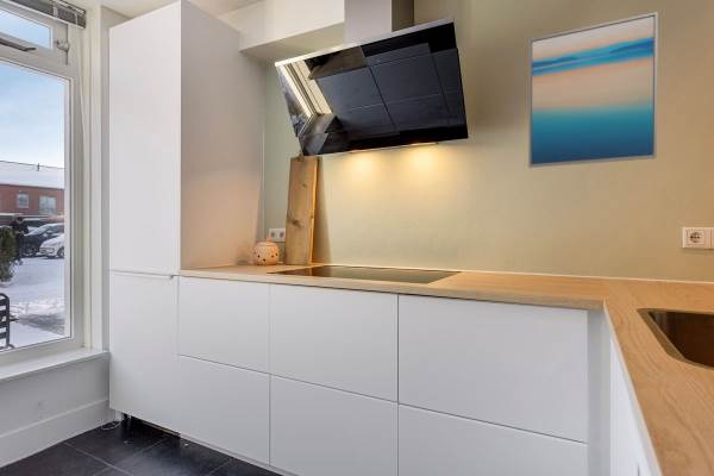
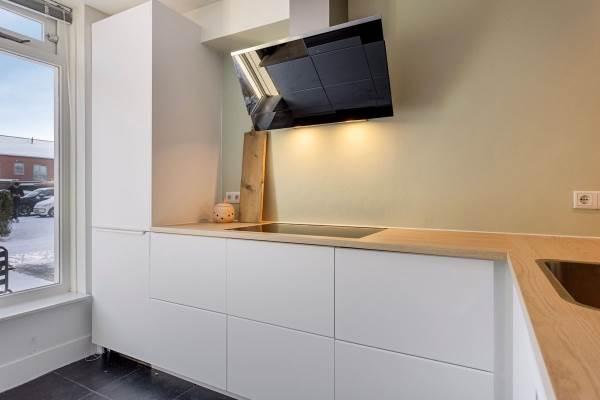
- wall art [527,11,659,169]
